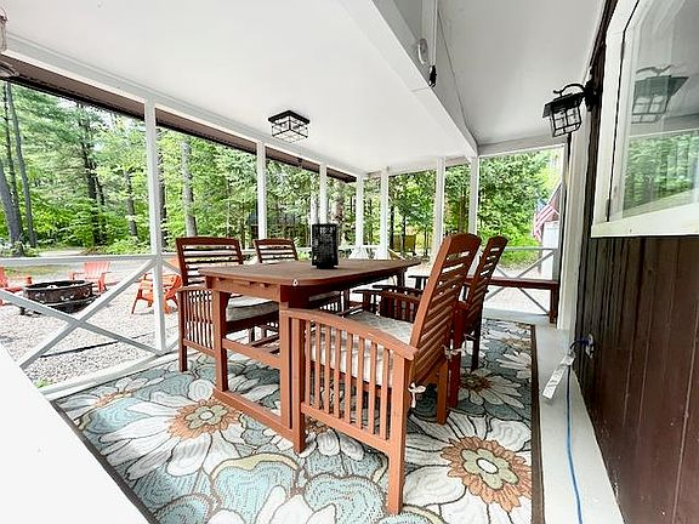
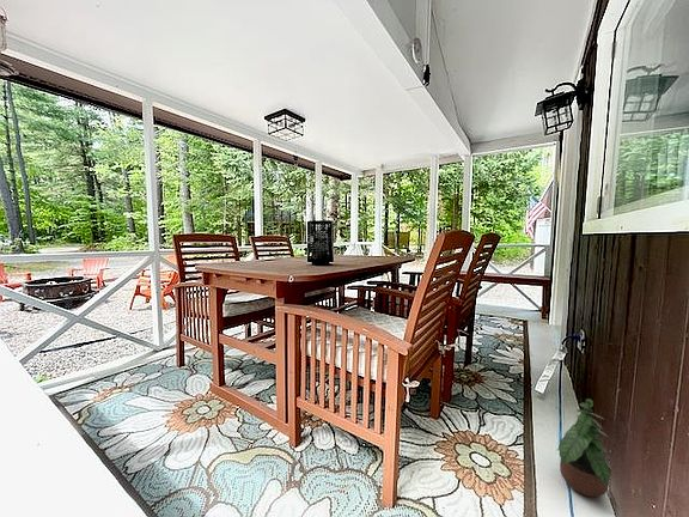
+ potted plant [556,397,612,499]
